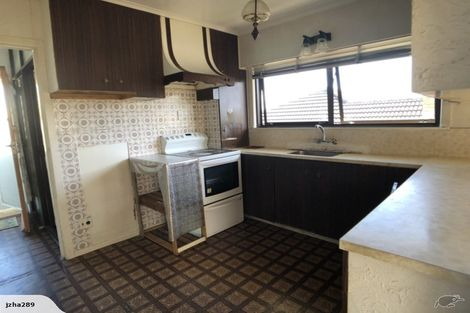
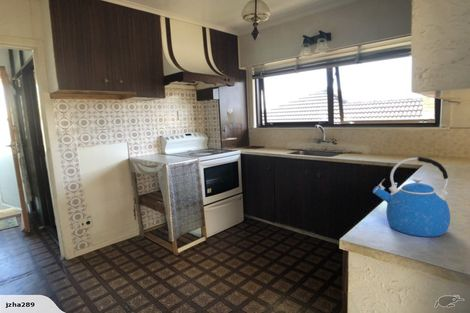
+ kettle [372,155,451,238]
